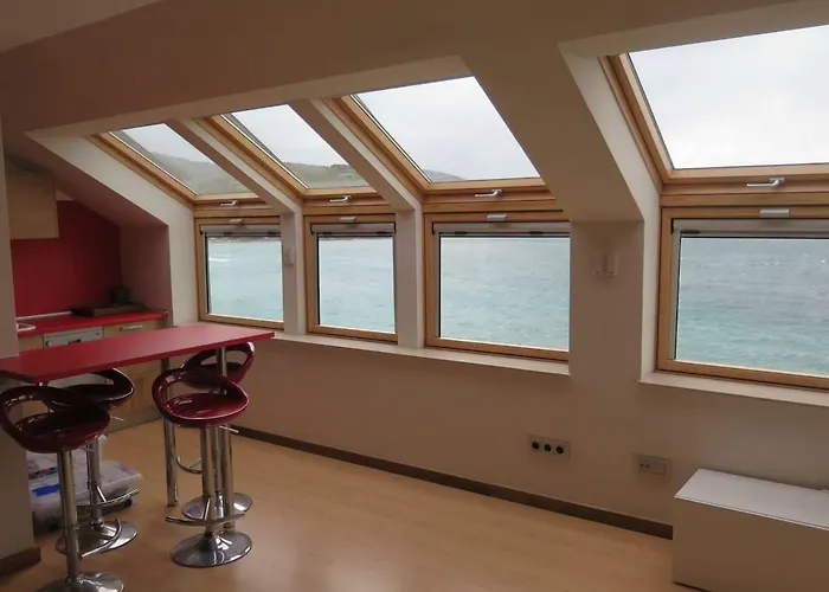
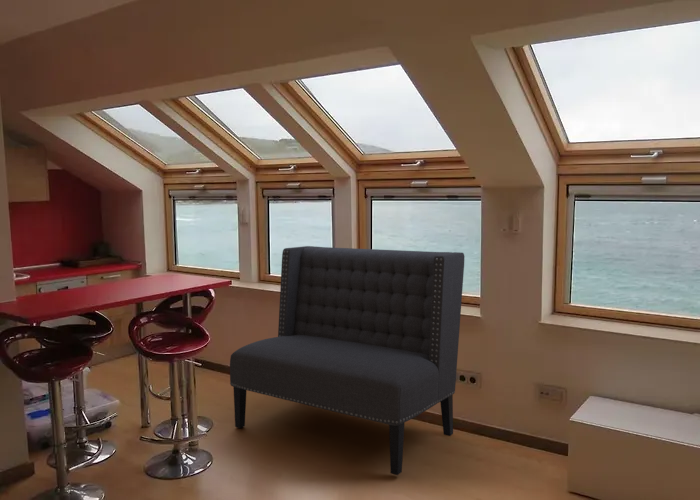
+ sofa [229,245,465,476]
